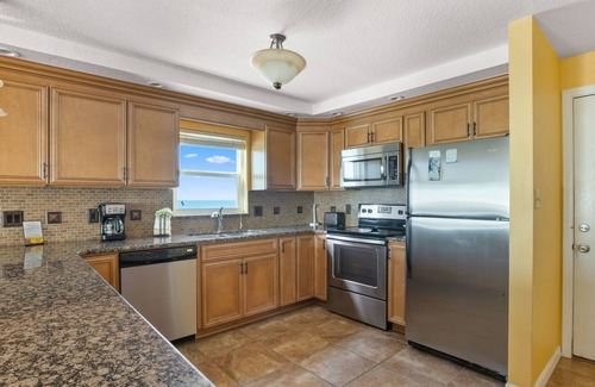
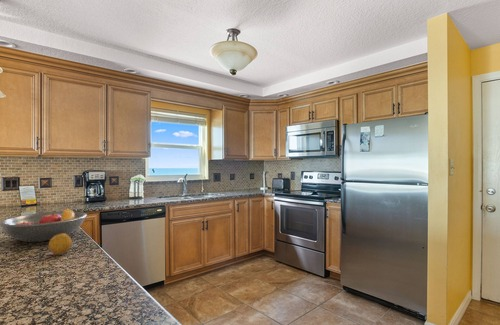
+ fruit [48,234,73,256]
+ fruit bowl [0,207,88,243]
